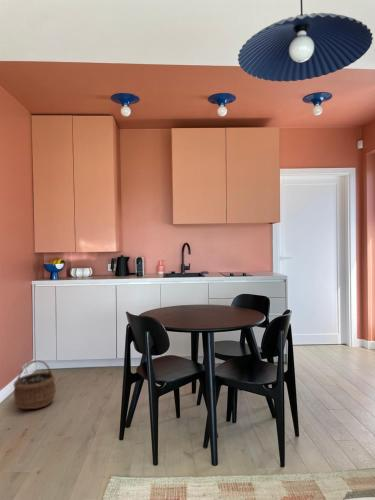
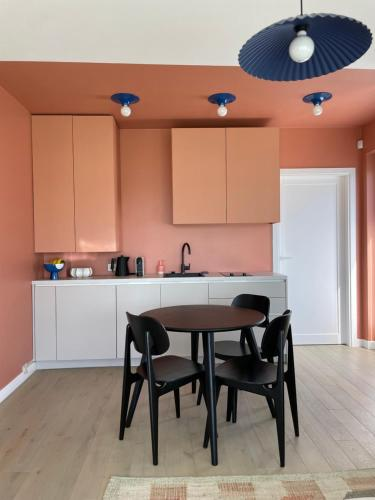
- wicker basket [12,359,57,410]
